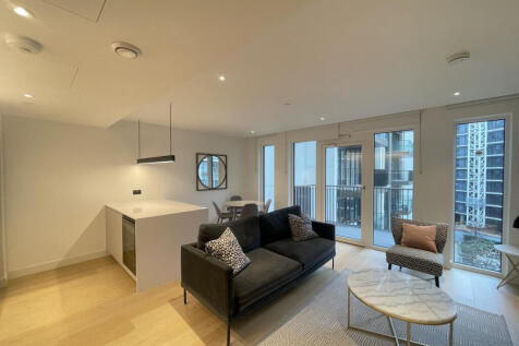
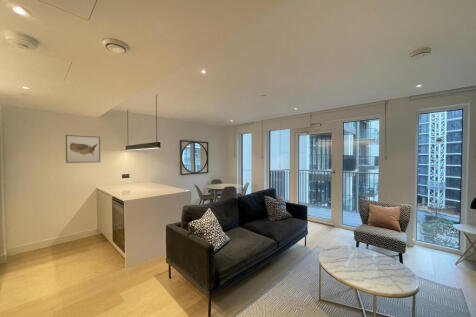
+ wall art [65,134,101,164]
